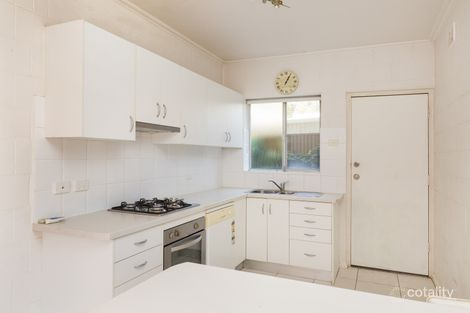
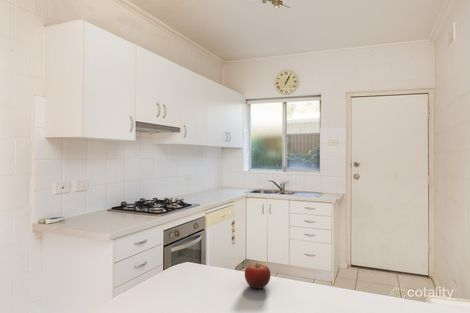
+ fruit [244,261,272,290]
